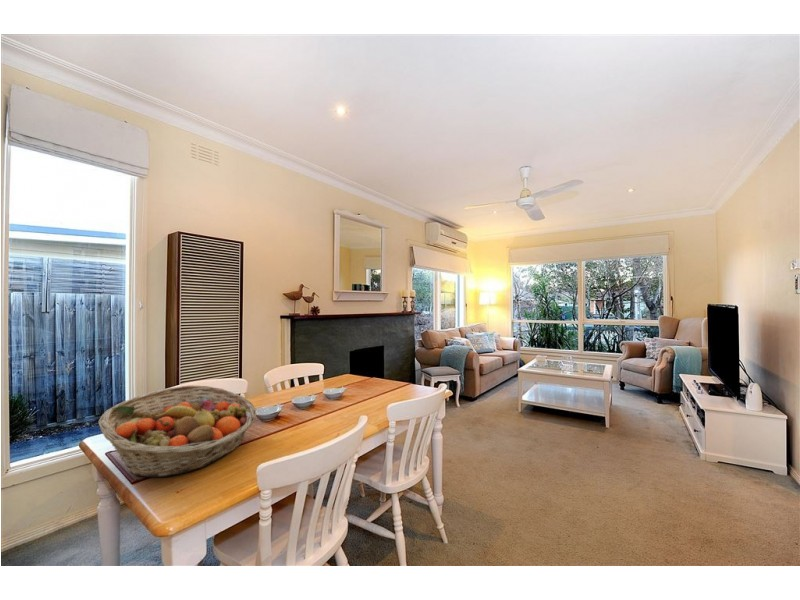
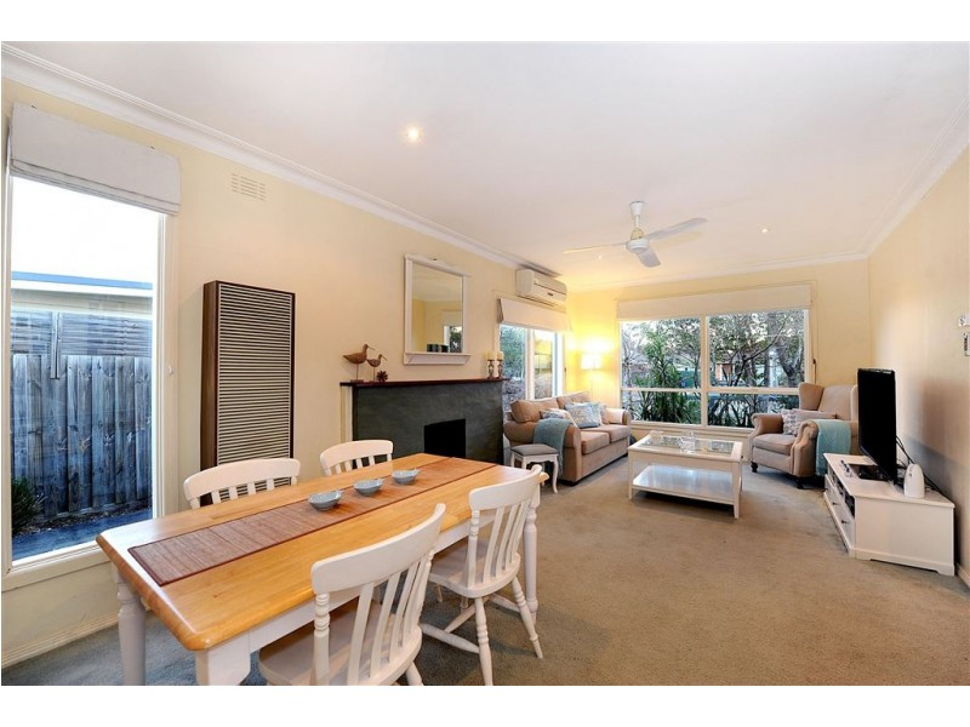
- fruit basket [98,384,257,478]
